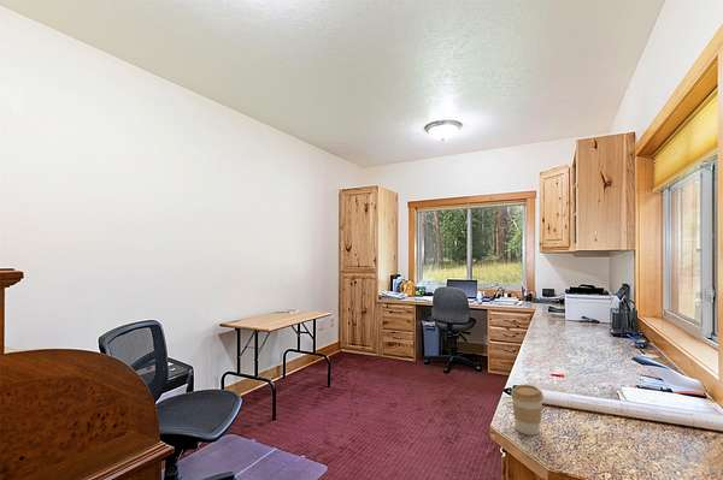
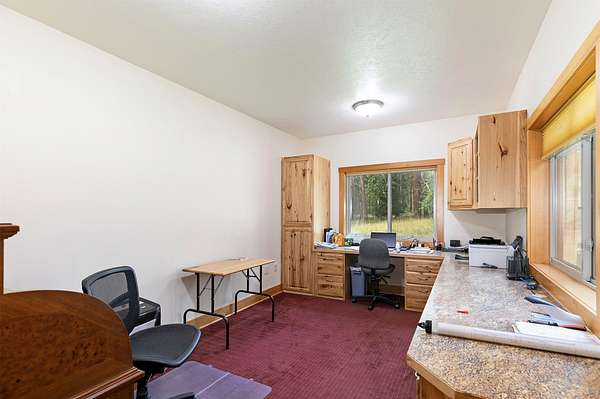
- coffee cup [510,384,545,437]
